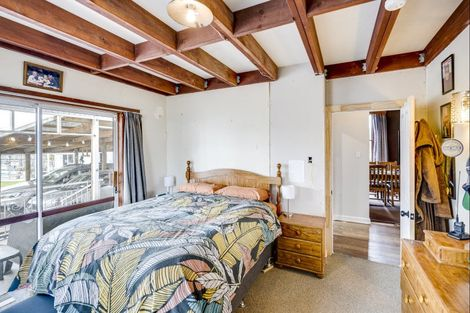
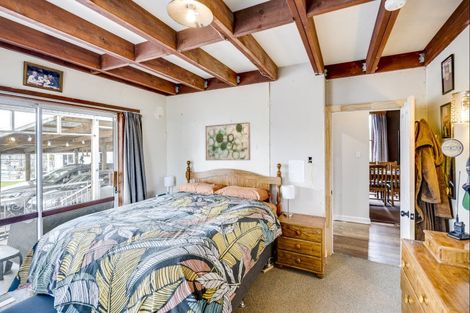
+ wall art [204,121,251,161]
